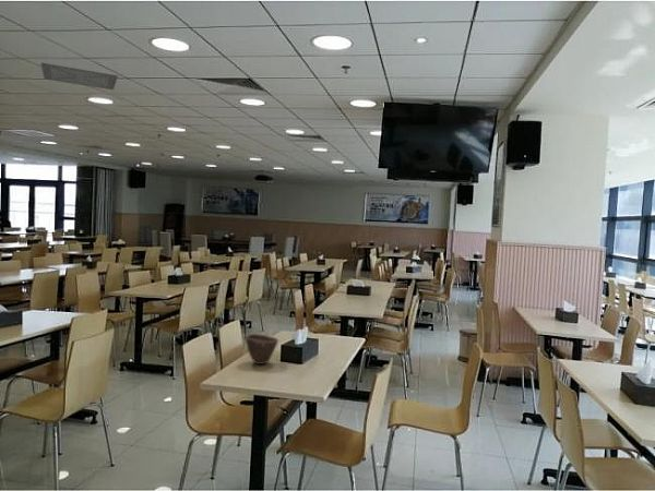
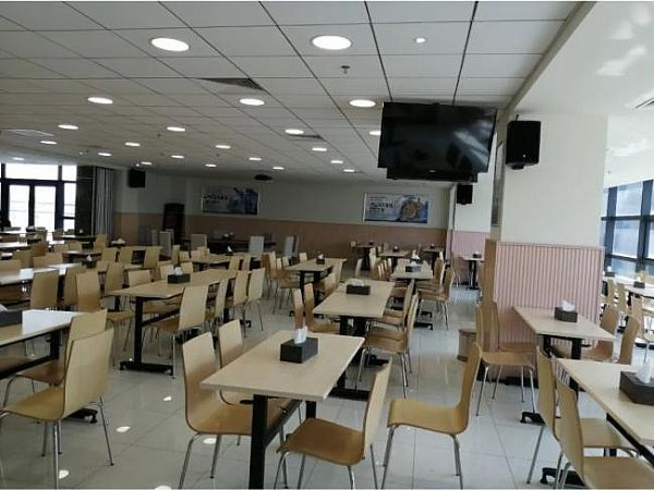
- ceiling vent [39,61,119,91]
- bowl [245,333,279,366]
